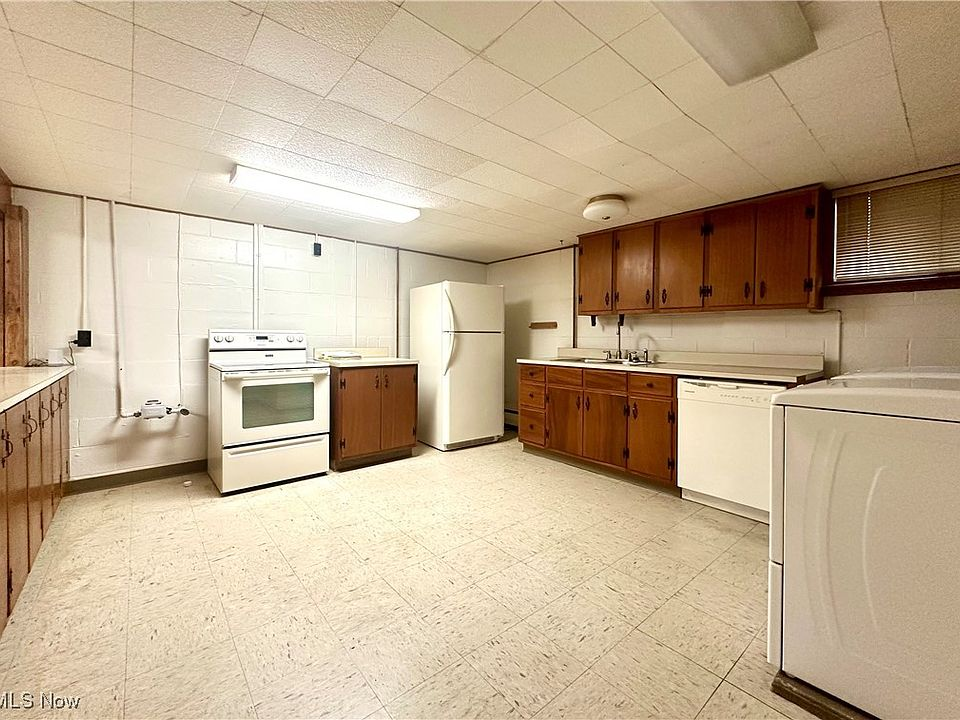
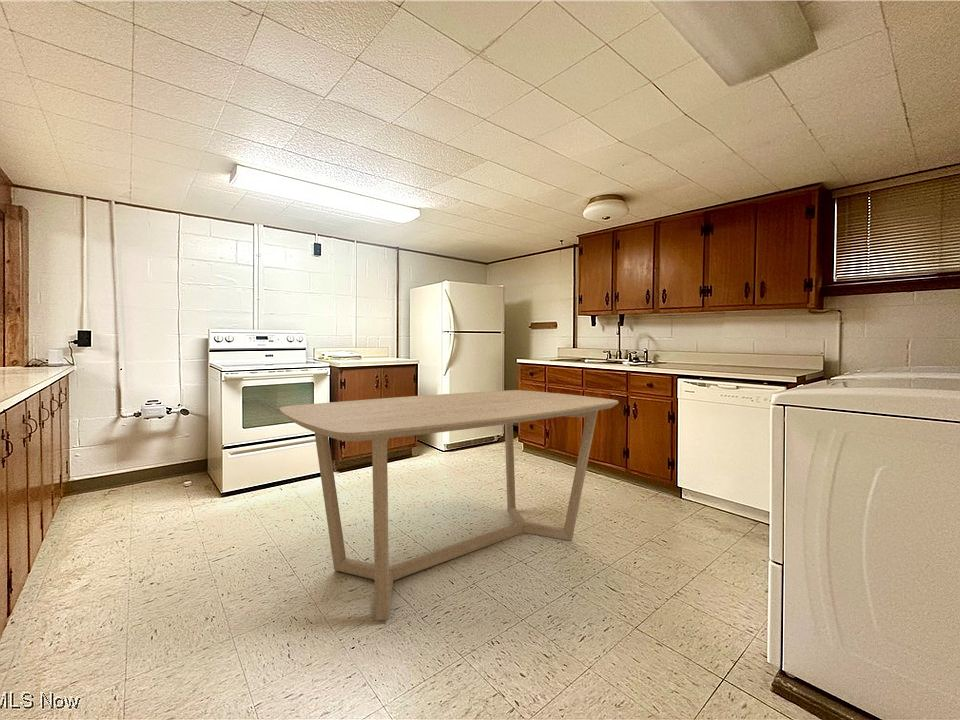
+ dining table [278,389,620,621]
